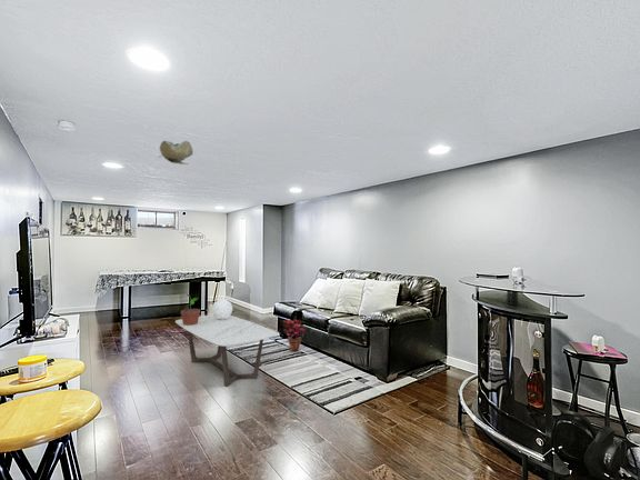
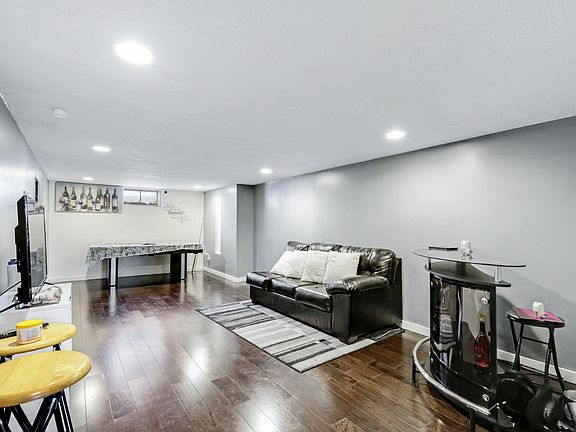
- potted plant [180,293,201,326]
- coffee table [174,313,280,388]
- decorative ball [211,298,234,320]
- potted plant [282,318,307,352]
- ceiling light [157,140,194,166]
